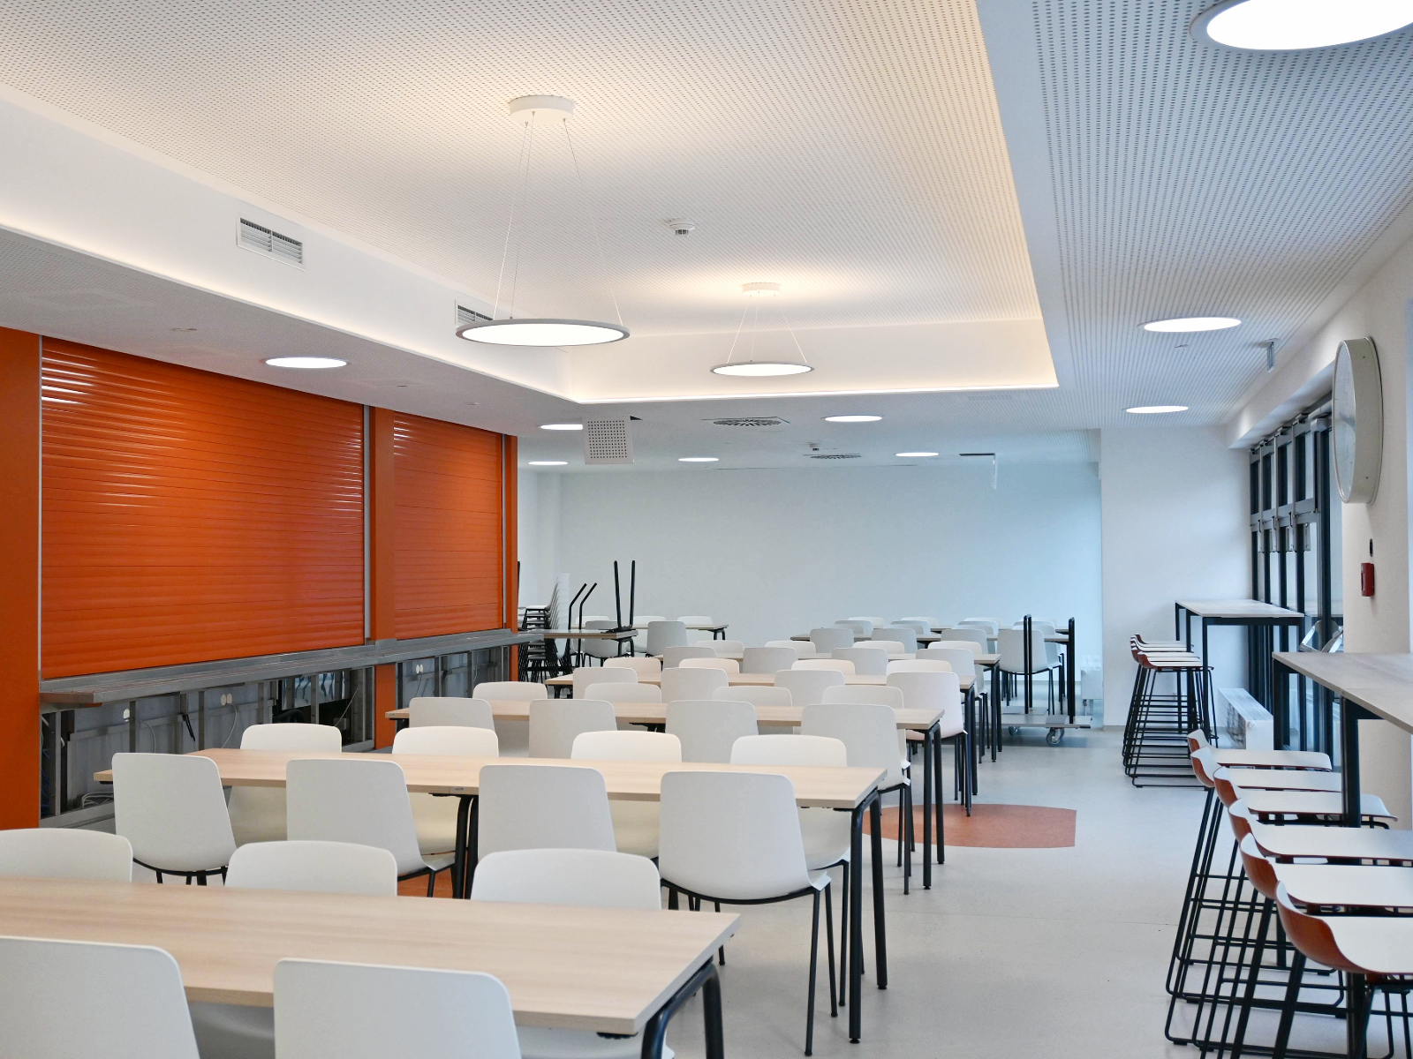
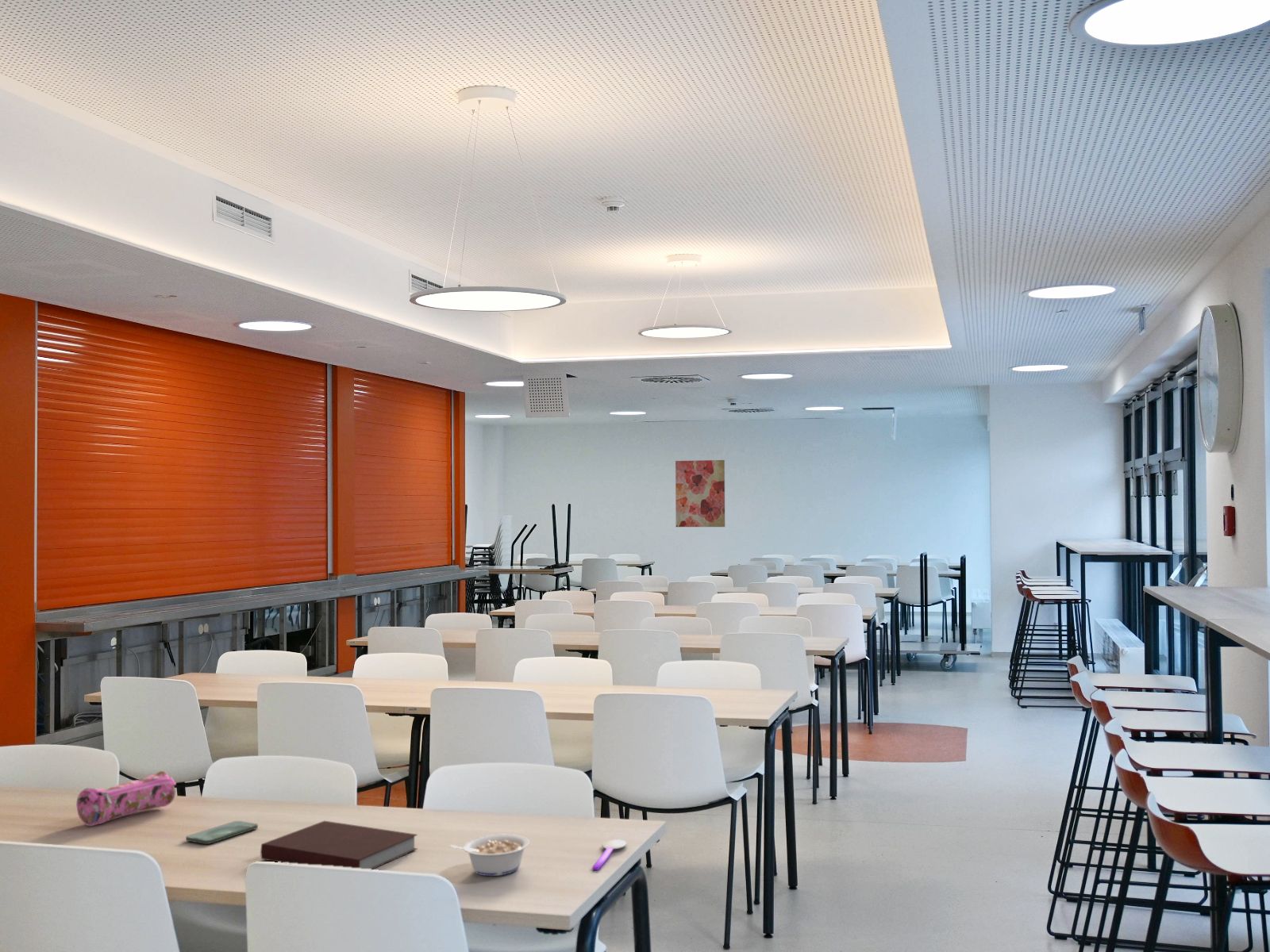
+ pencil case [75,770,177,827]
+ wall art [675,459,725,528]
+ spoon [591,839,628,871]
+ smartphone [185,820,259,845]
+ legume [449,834,530,877]
+ notebook [260,820,418,870]
